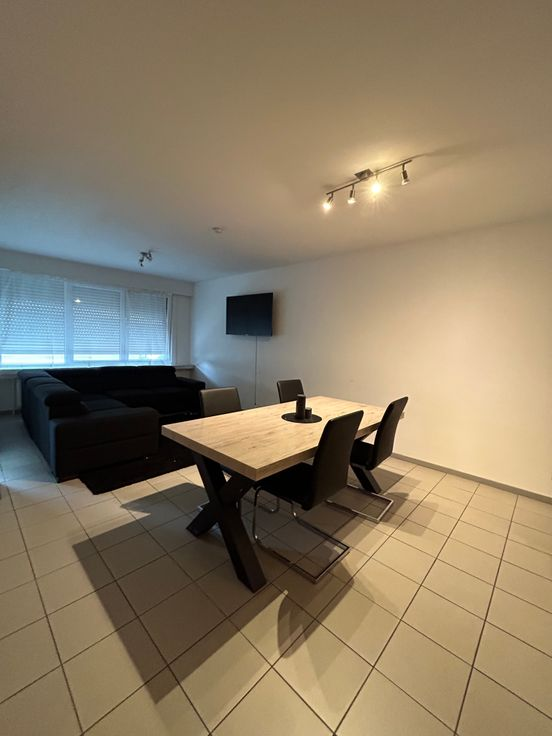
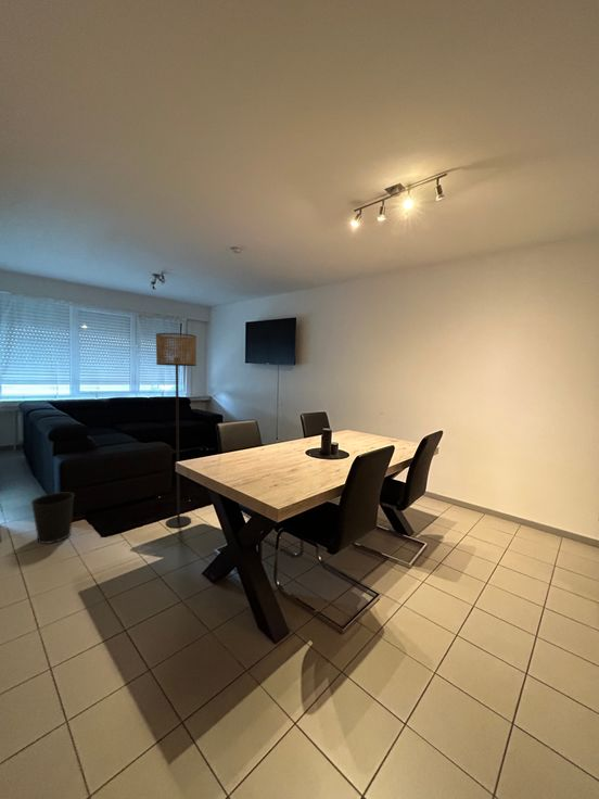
+ floor lamp [155,332,197,529]
+ wastebasket [30,491,75,545]
